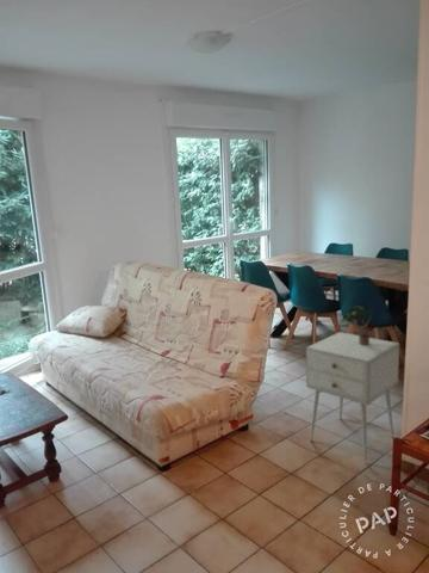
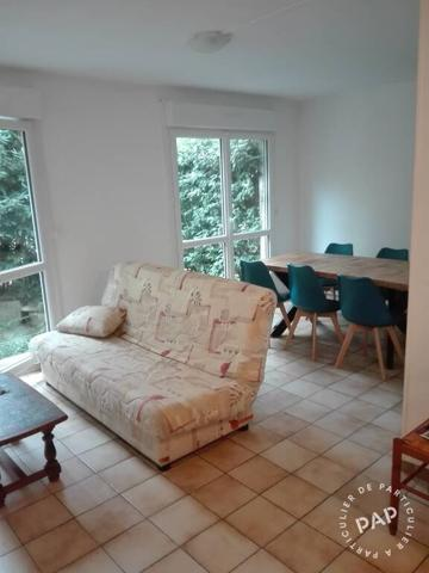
- potted plant [340,304,374,345]
- nightstand [305,331,400,463]
